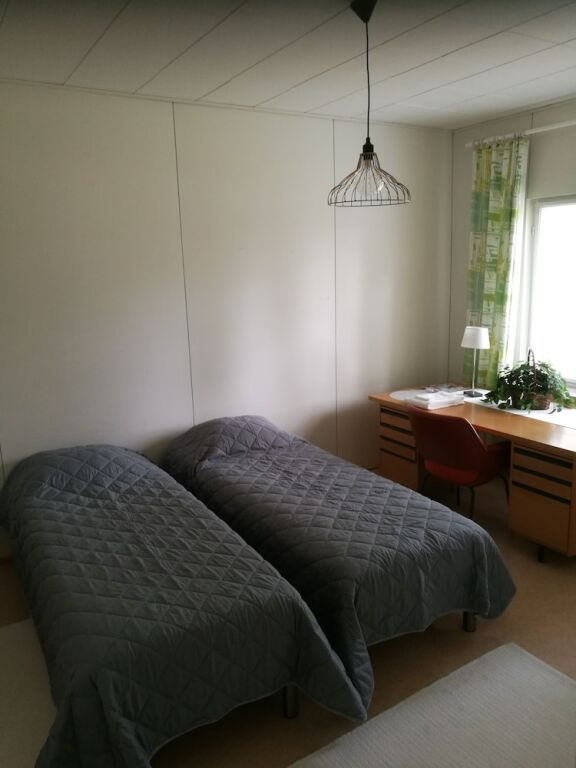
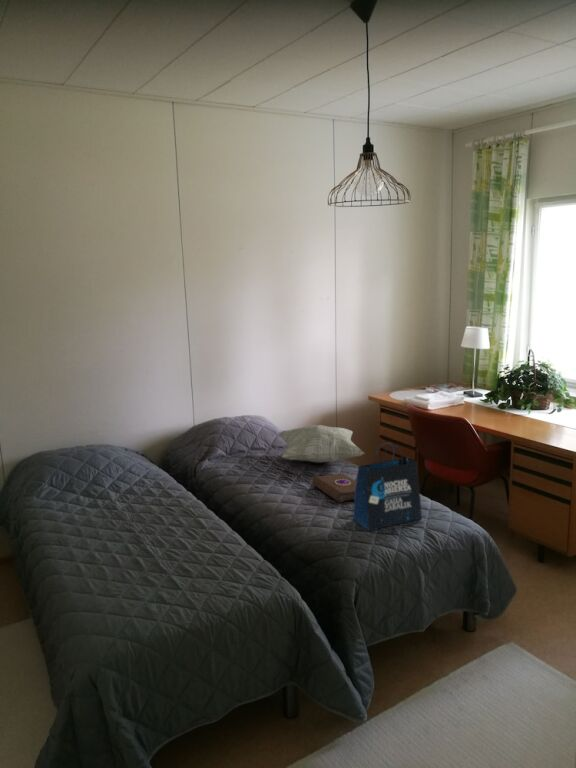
+ decorative pillow [278,424,365,464]
+ tote bag [352,442,423,532]
+ book [312,472,356,504]
